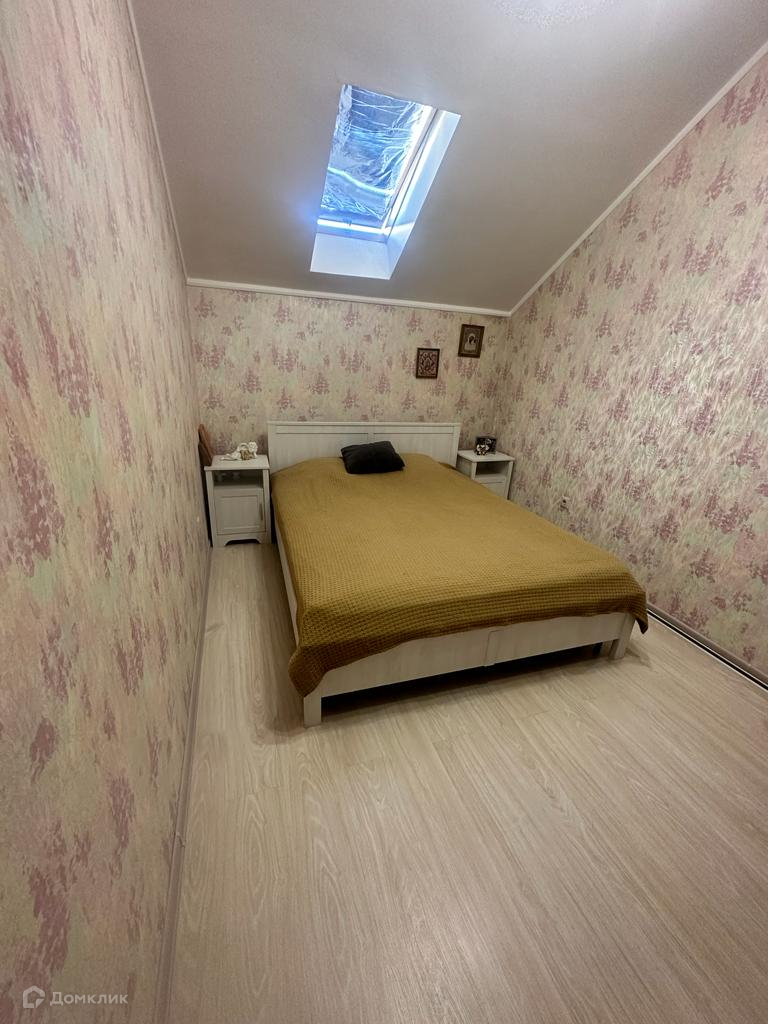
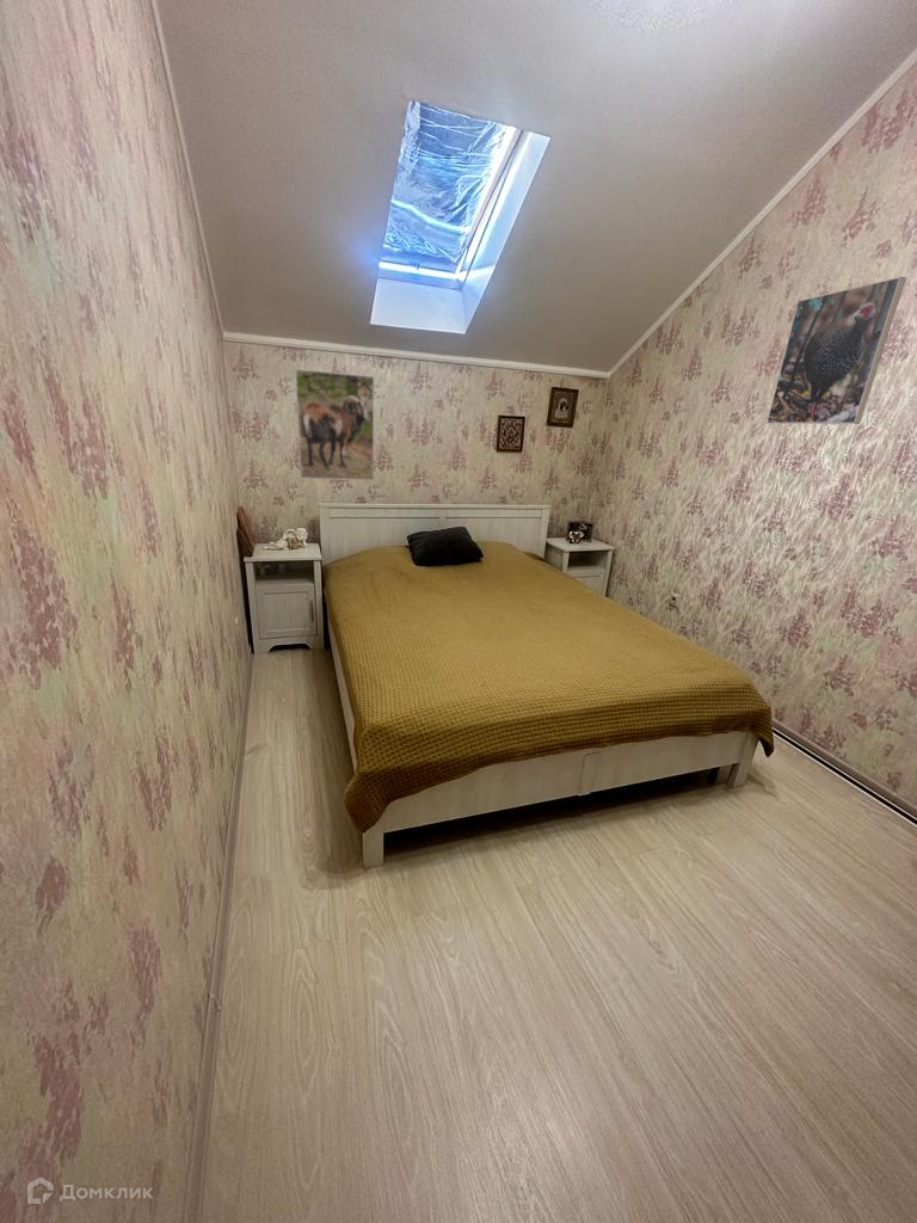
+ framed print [294,368,375,481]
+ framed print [765,276,907,425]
